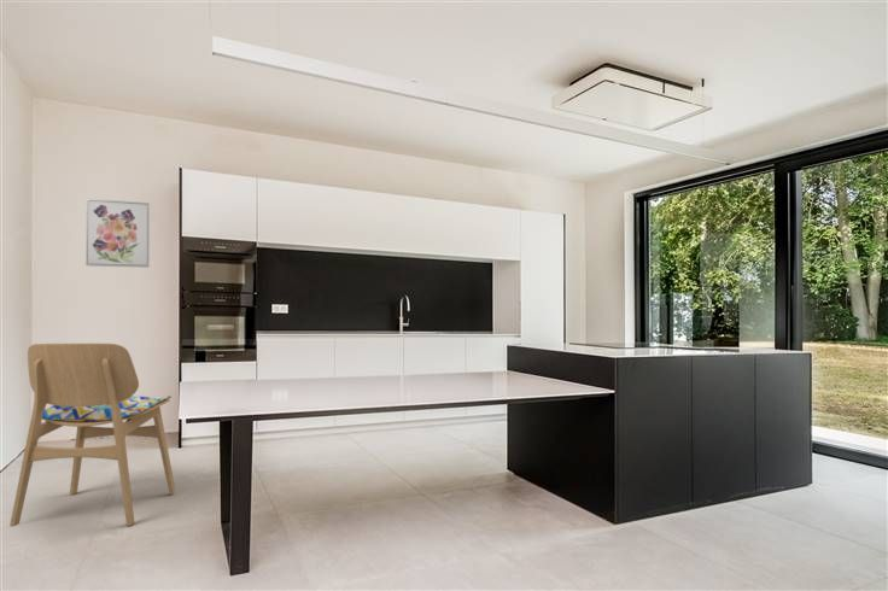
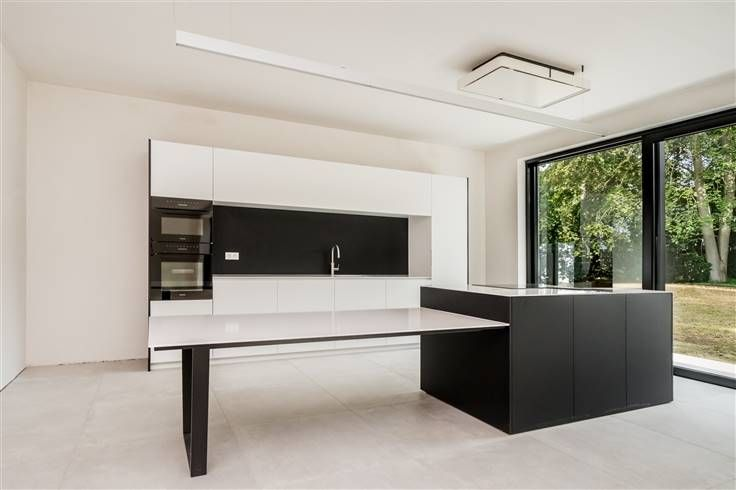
- dining chair [8,343,176,528]
- wall art [84,198,151,269]
